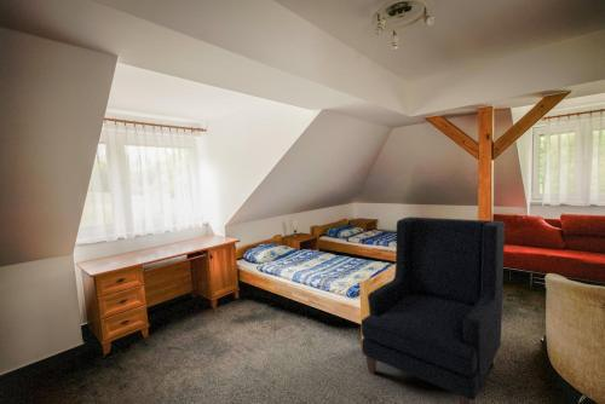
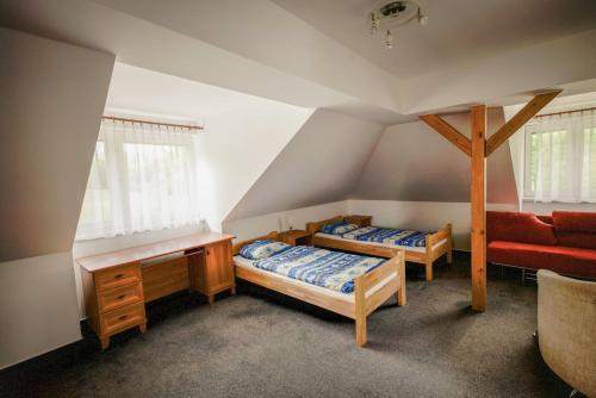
- chair [359,215,506,404]
